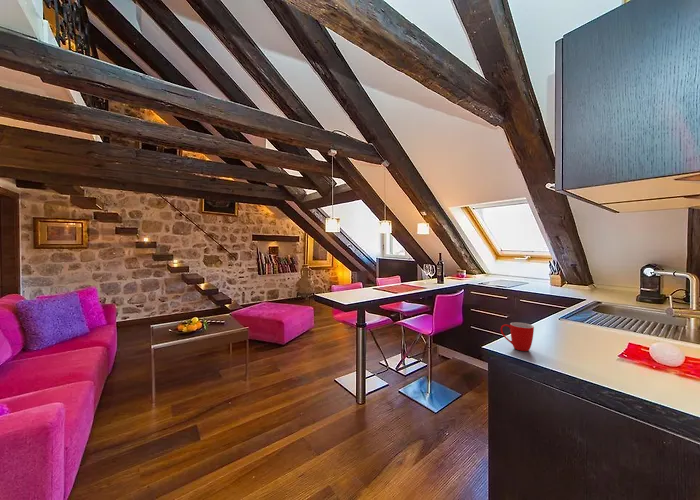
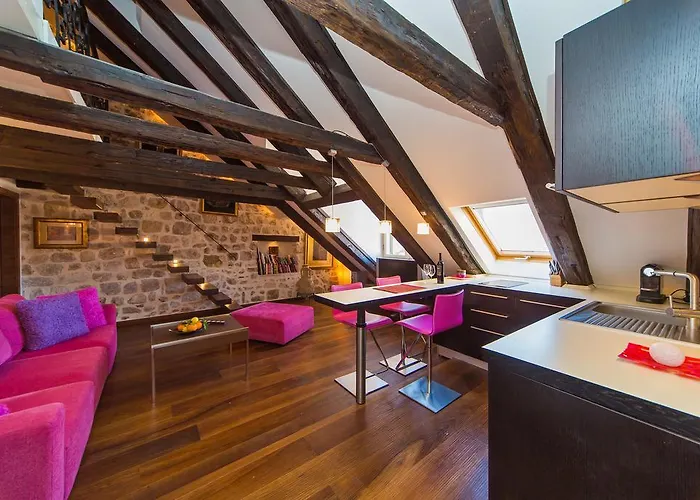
- mug [500,321,535,352]
